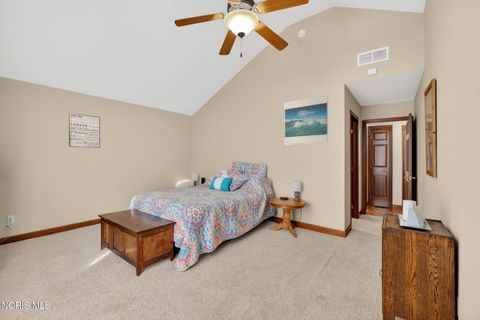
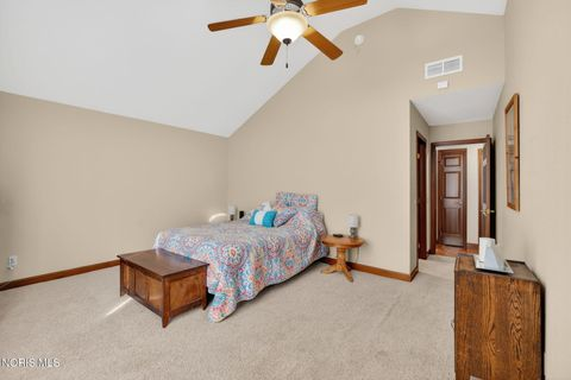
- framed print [284,94,329,145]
- wall art [68,112,101,149]
